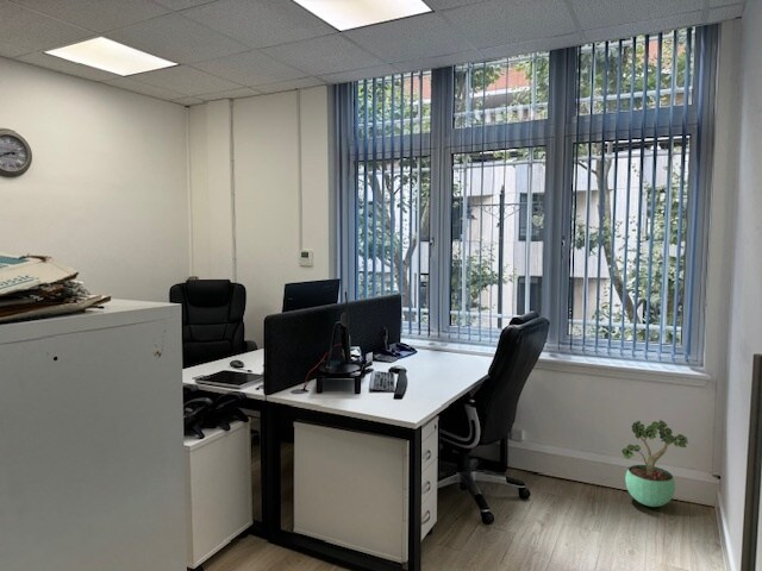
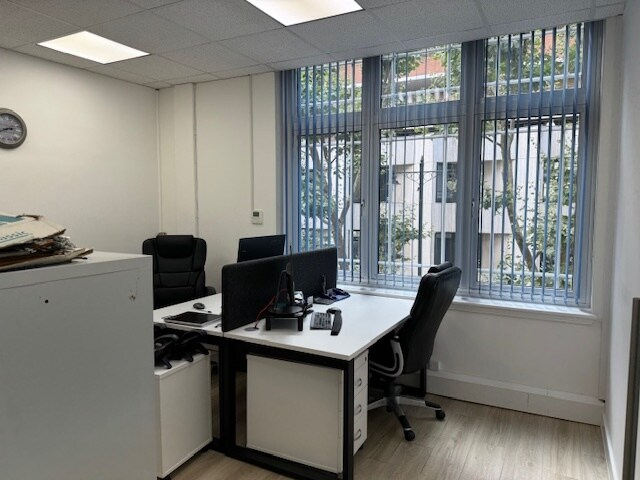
- potted plant [620,419,689,508]
